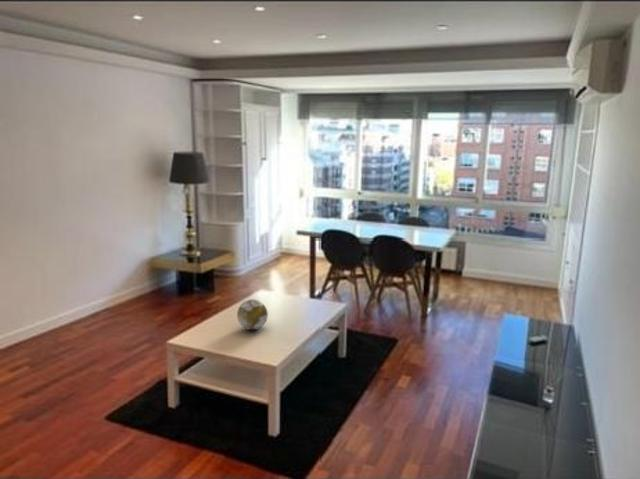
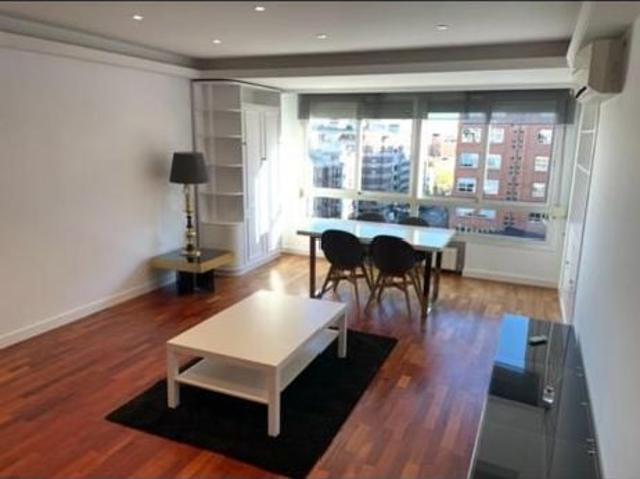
- decorative orb [236,299,269,331]
